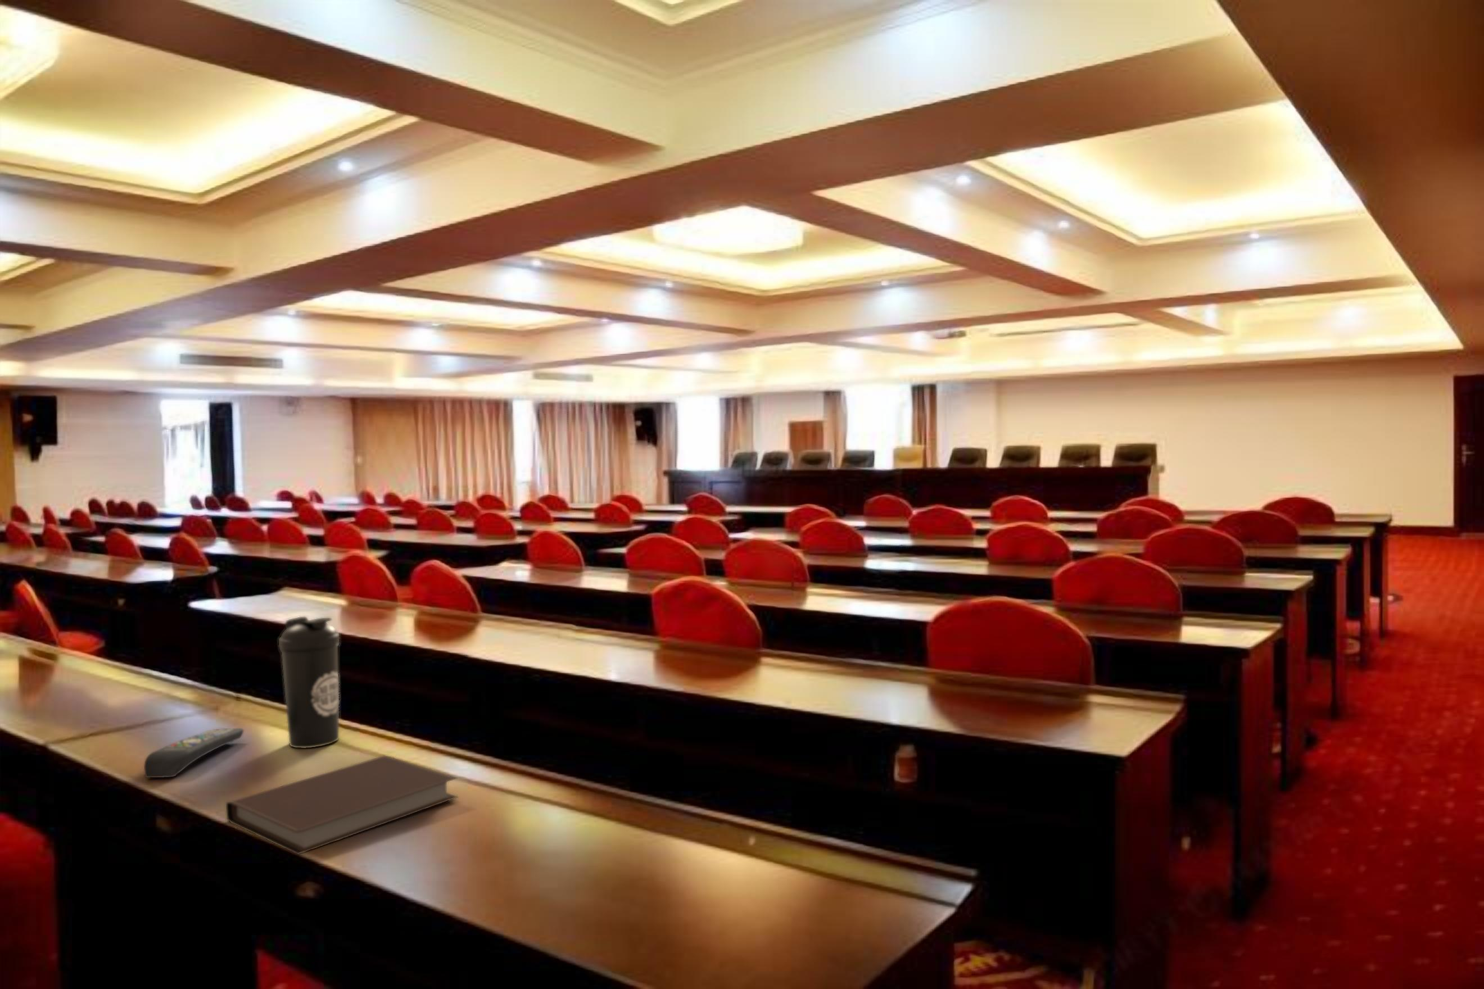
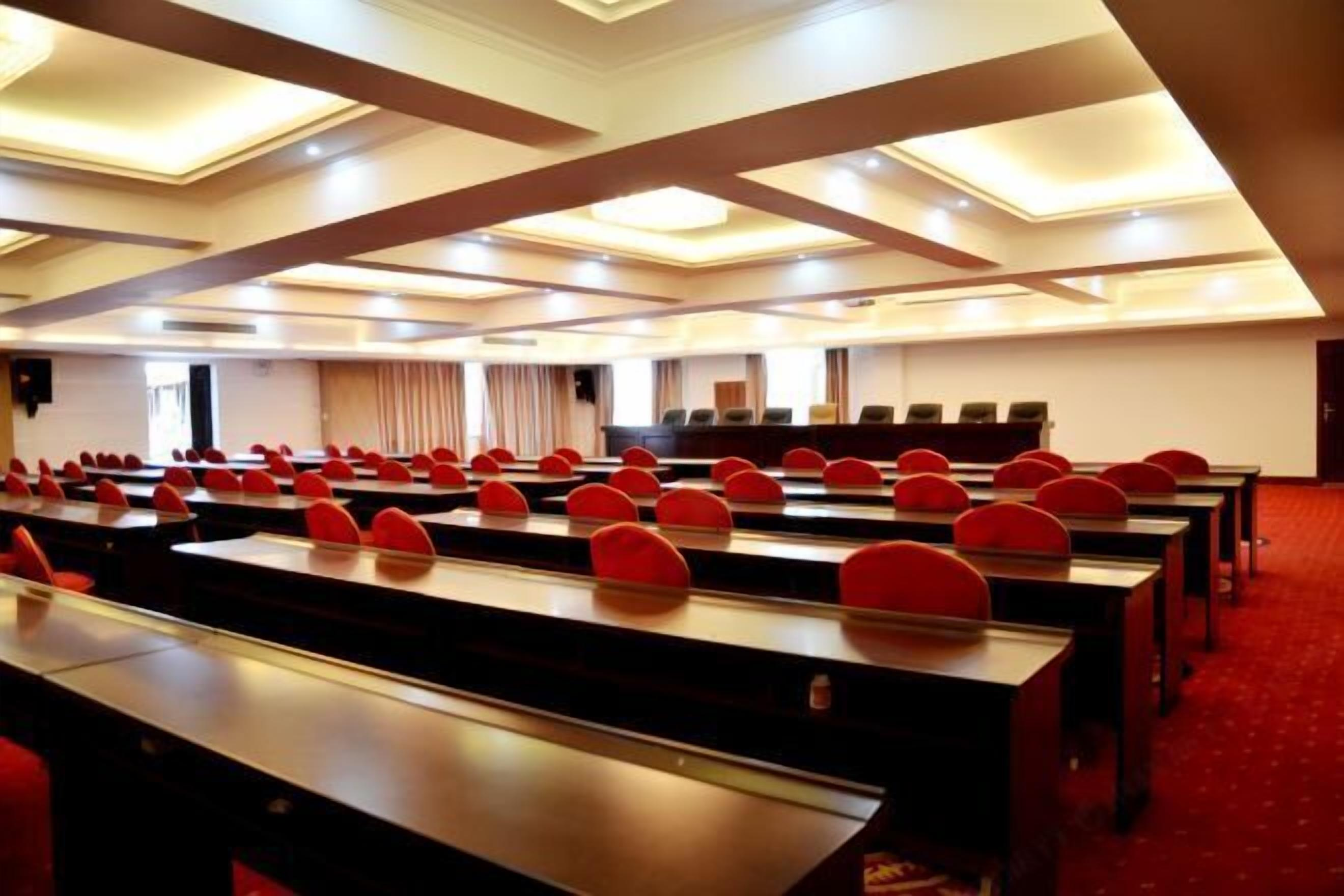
- notebook [225,755,458,855]
- remote control [144,727,244,778]
- water bottle [278,616,340,748]
